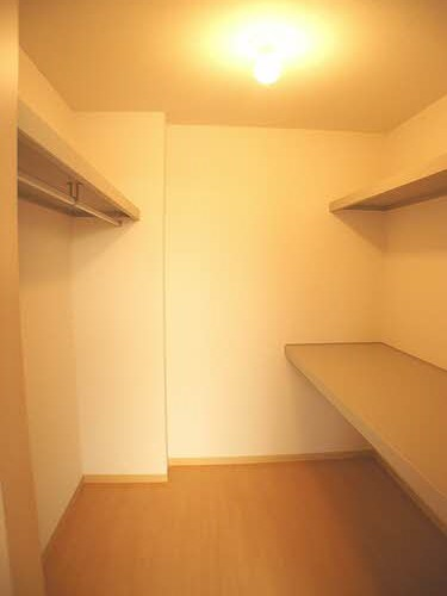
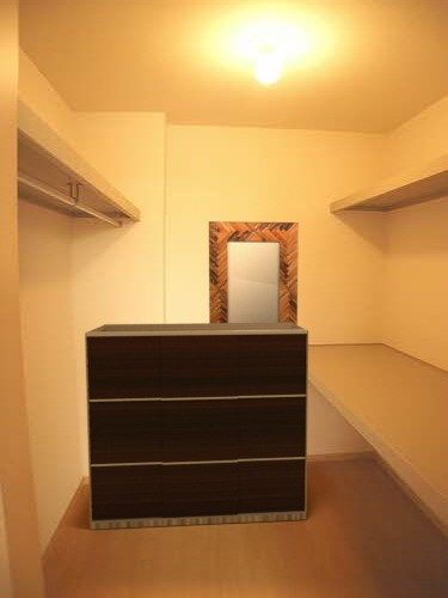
+ home mirror [208,220,300,325]
+ dresser [84,322,309,531]
